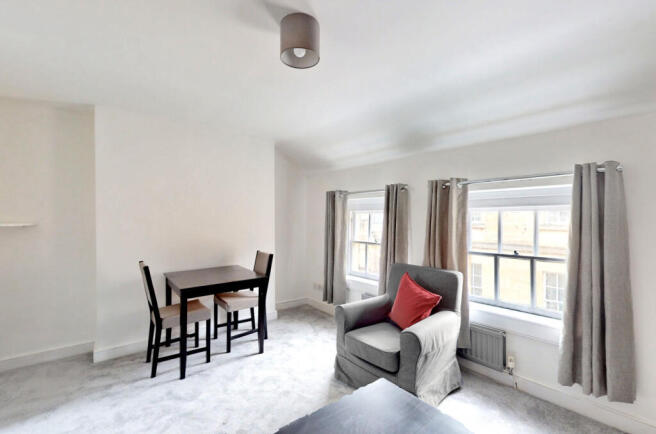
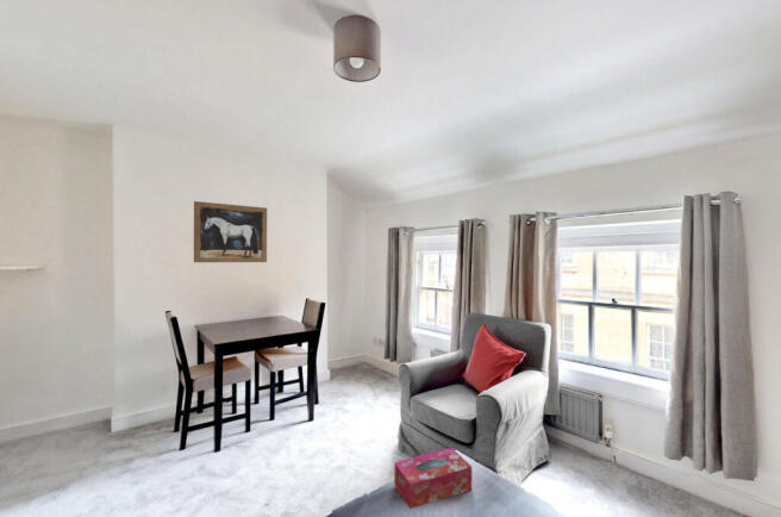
+ tissue box [393,447,473,510]
+ wall art [193,200,268,263]
